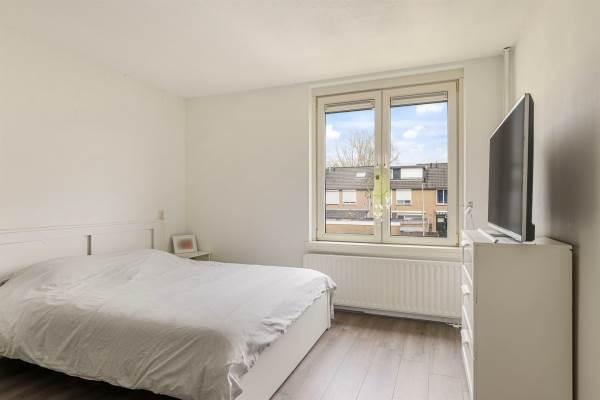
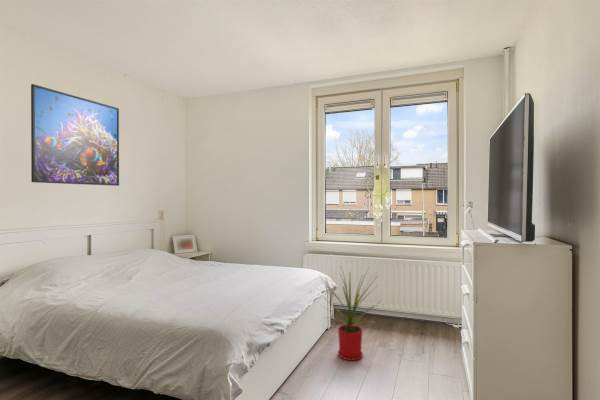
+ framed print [30,83,120,187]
+ house plant [319,265,383,362]
